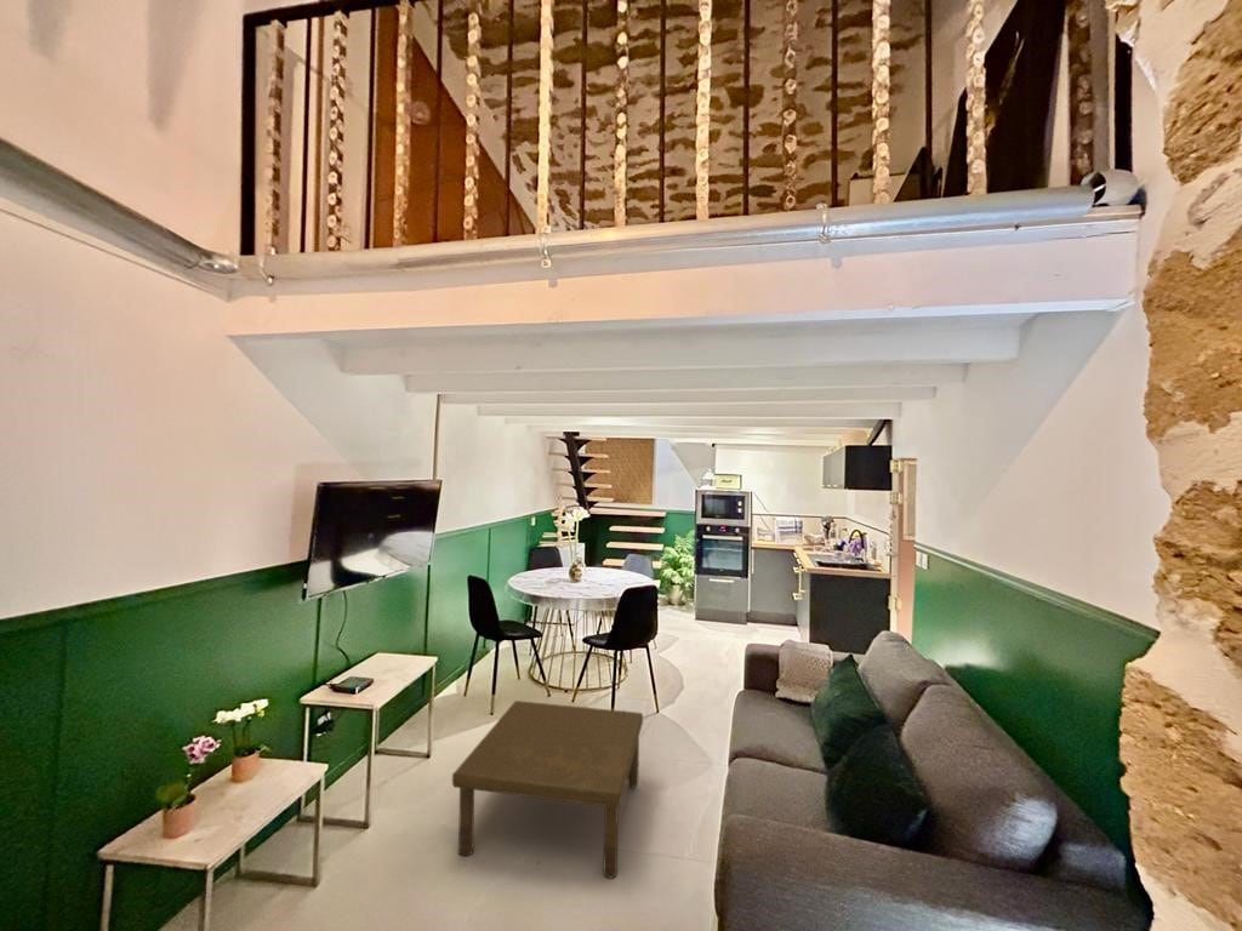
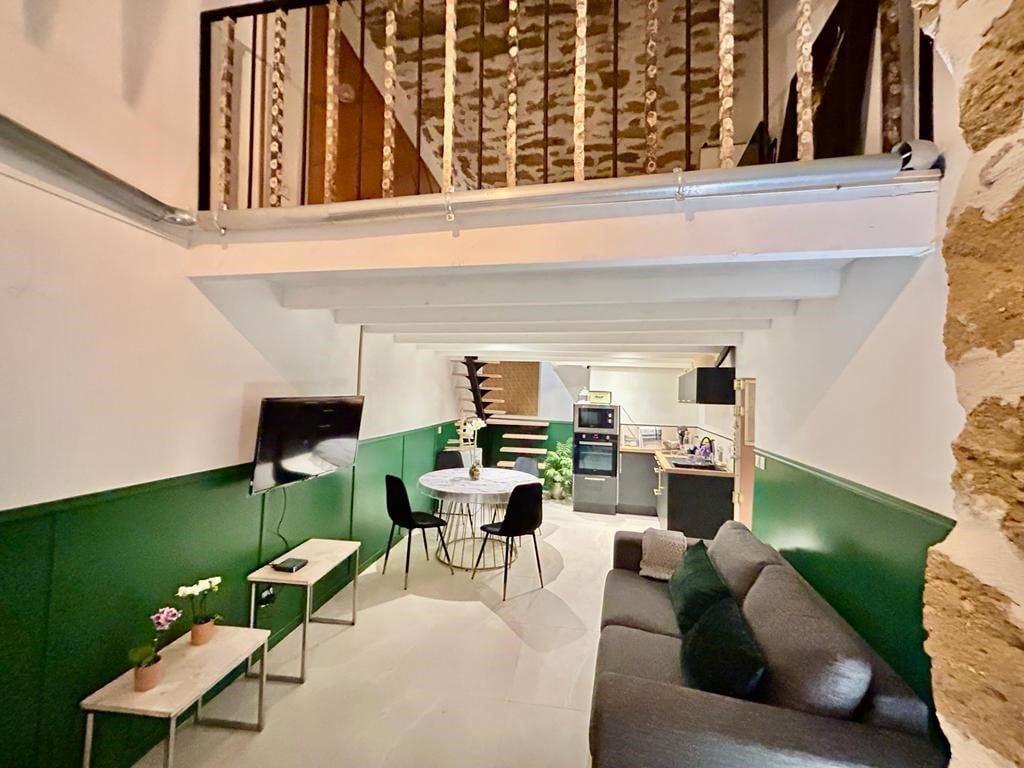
- coffee table [451,699,644,880]
